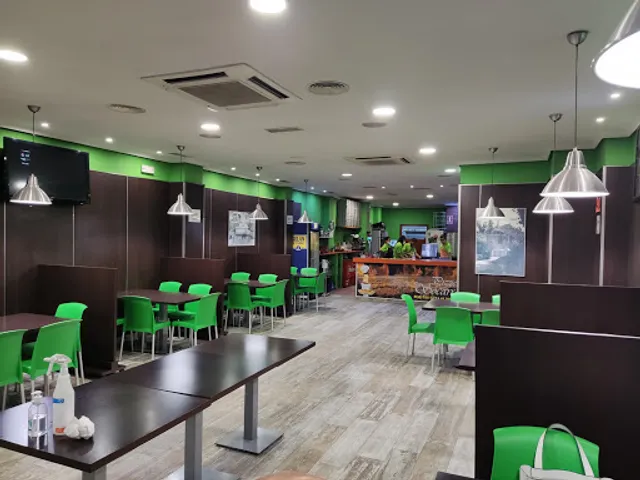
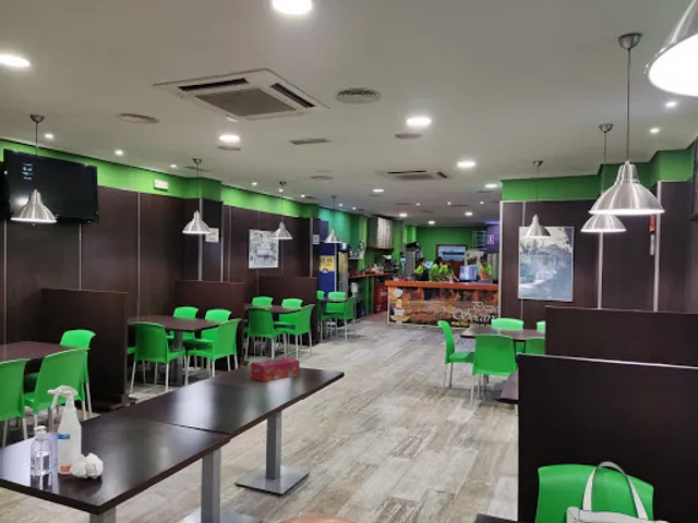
+ tissue box [250,356,301,382]
